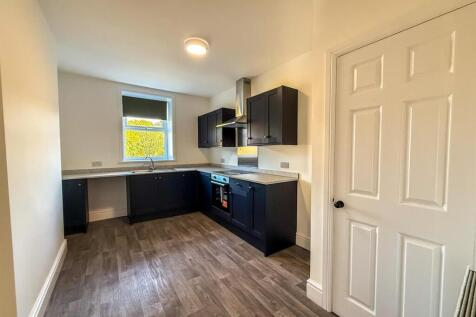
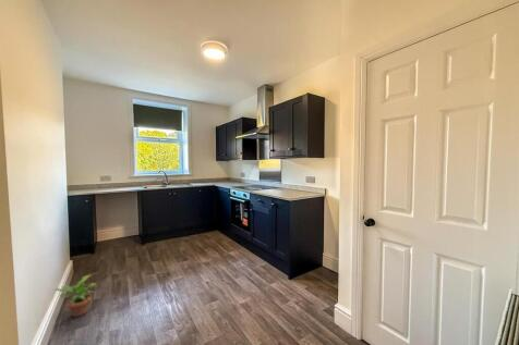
+ potted plant [52,274,98,318]
